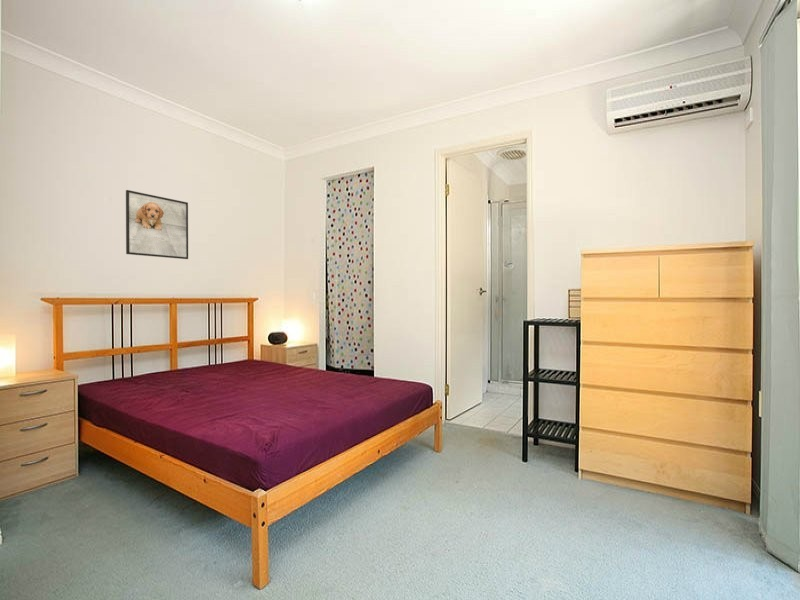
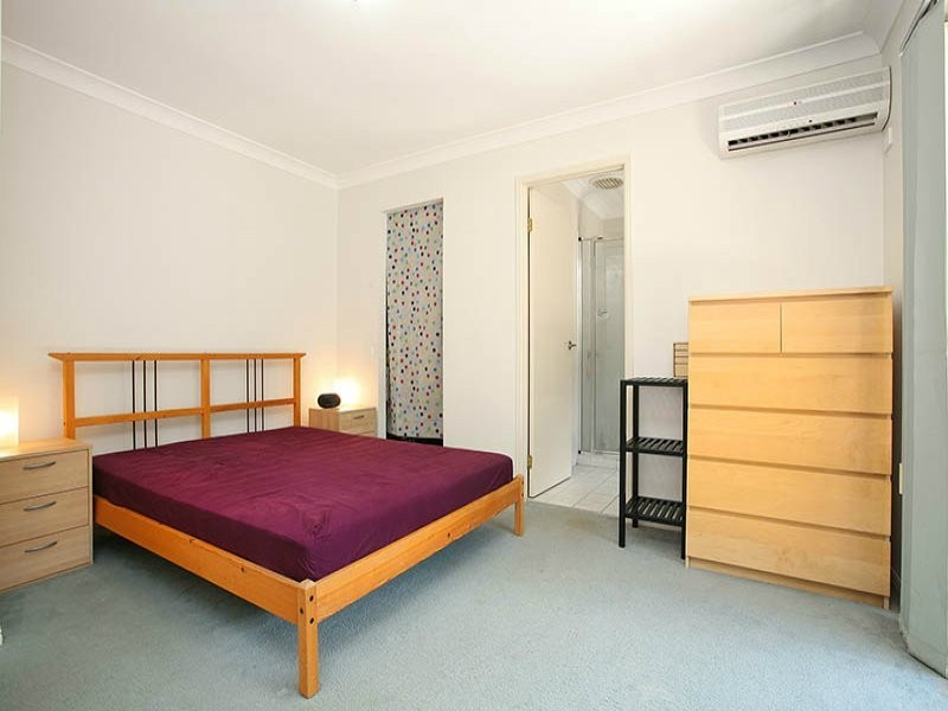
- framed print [125,189,189,260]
